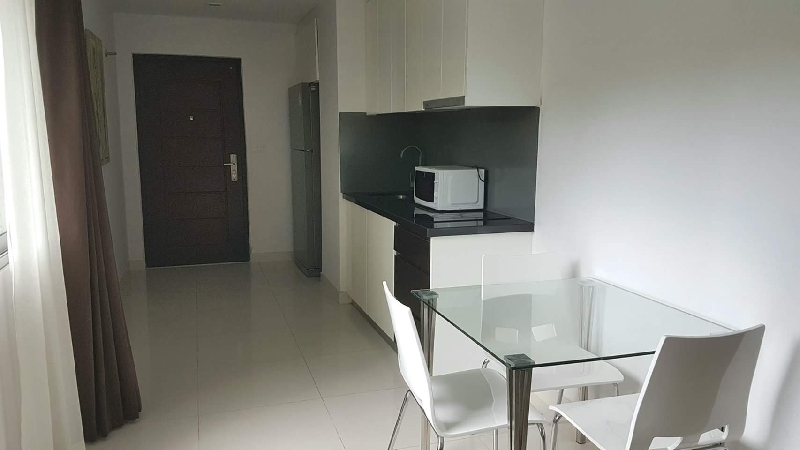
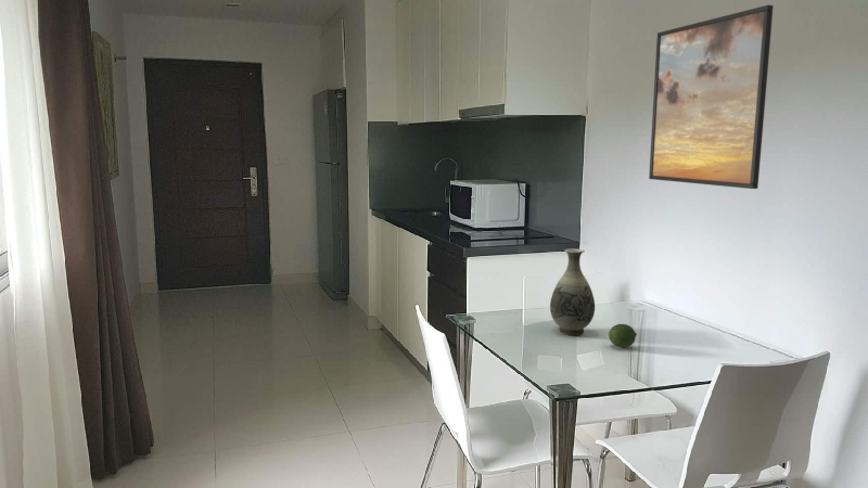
+ vase [549,247,596,336]
+ fruit [608,323,638,348]
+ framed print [648,4,775,190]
